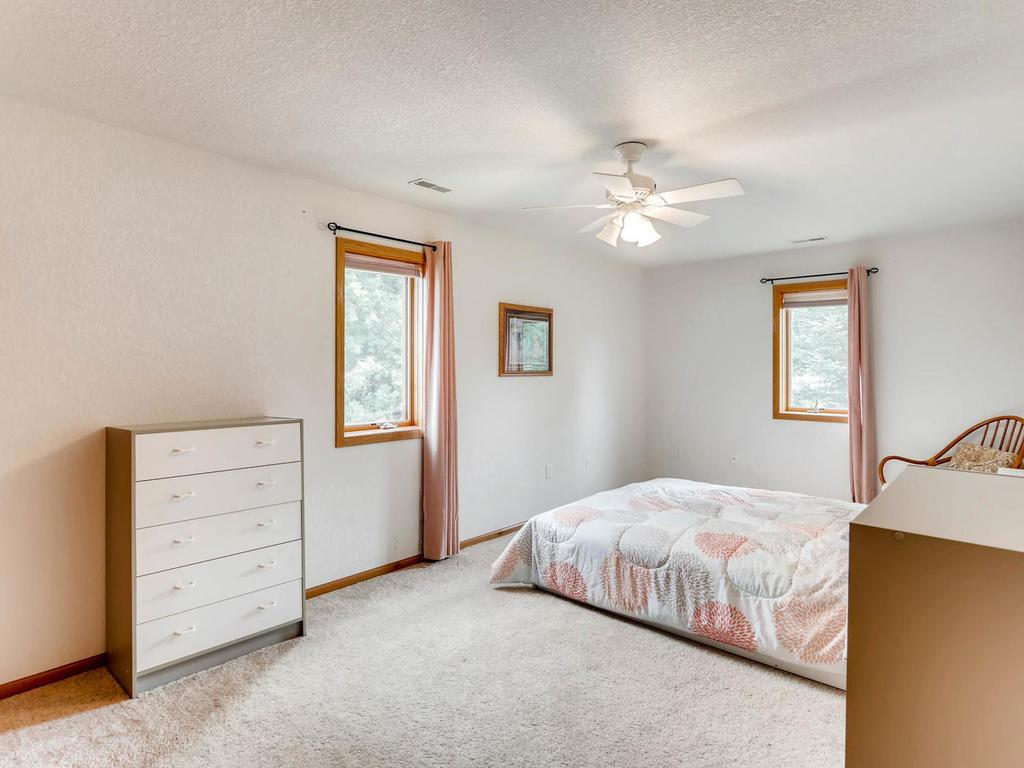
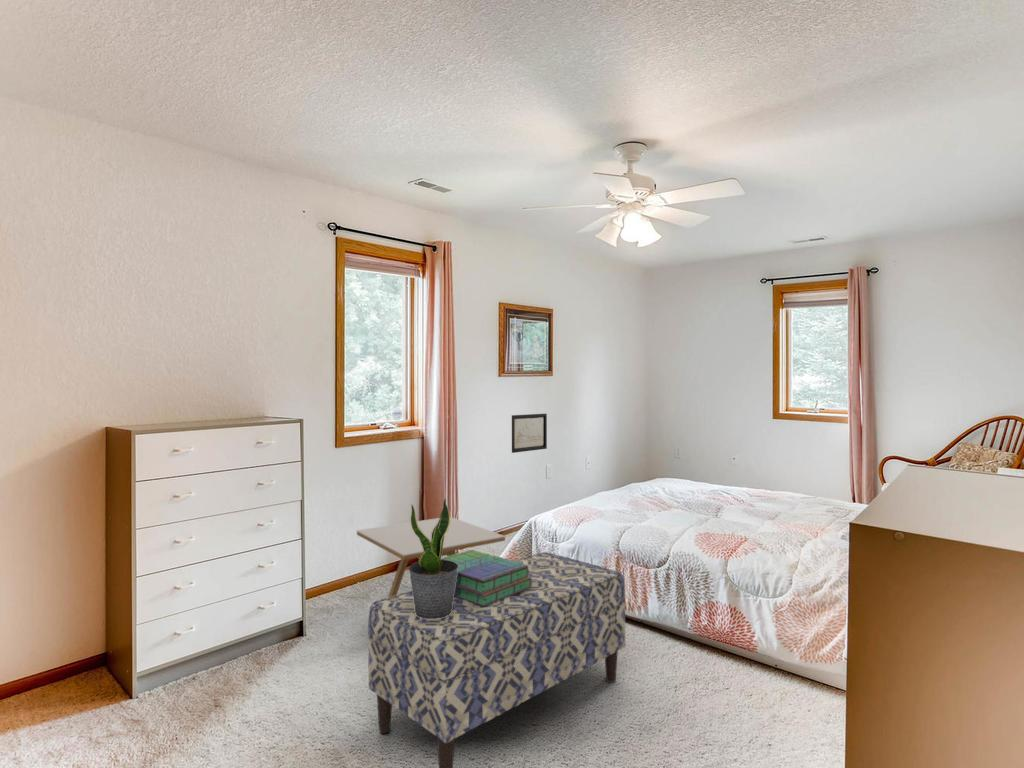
+ stack of books [441,549,532,606]
+ potted plant [408,498,459,619]
+ side table [356,516,506,598]
+ wall art [511,413,548,454]
+ bench [367,551,627,768]
